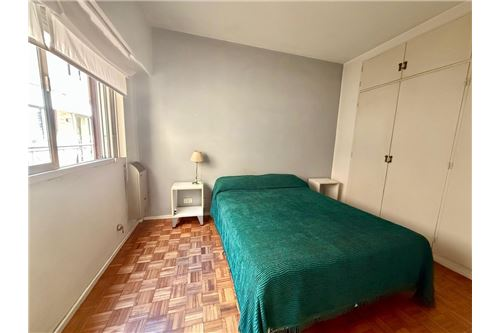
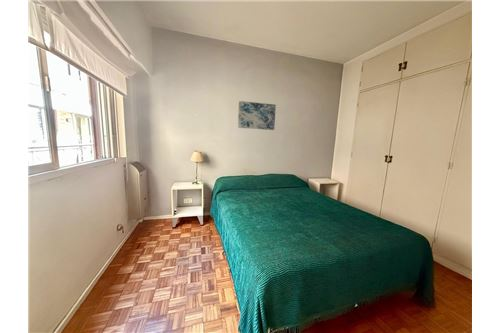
+ wall art [237,100,277,131]
